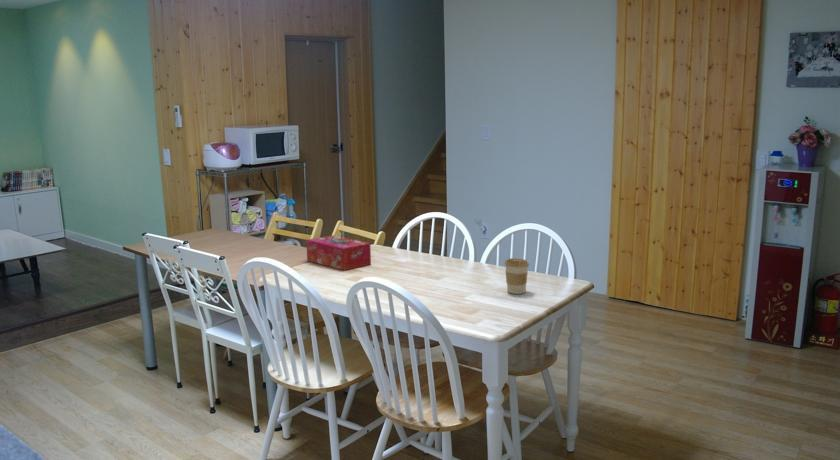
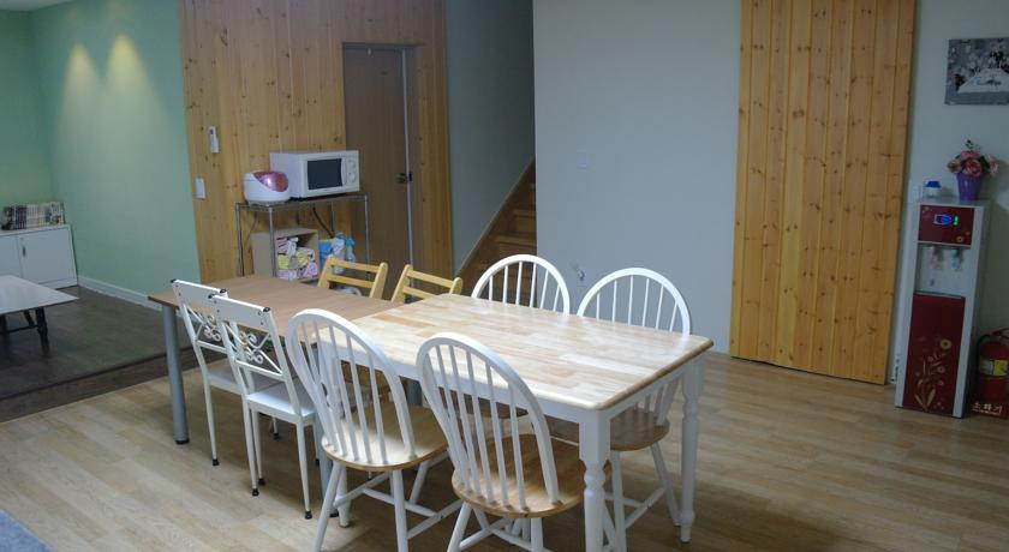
- coffee cup [504,257,530,295]
- tissue box [305,234,372,271]
